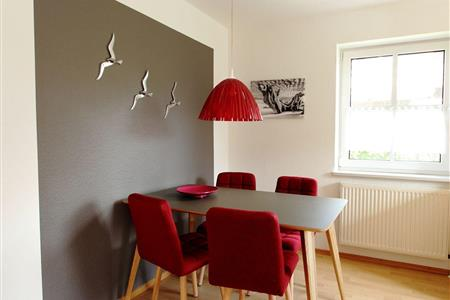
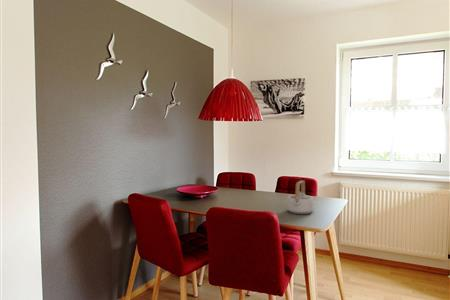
+ teapot [286,180,314,215]
